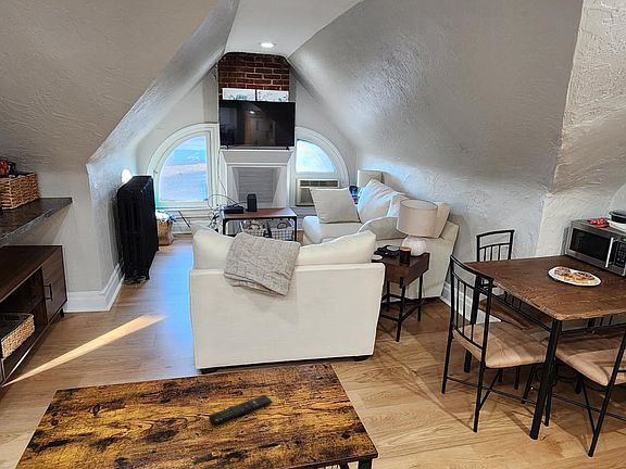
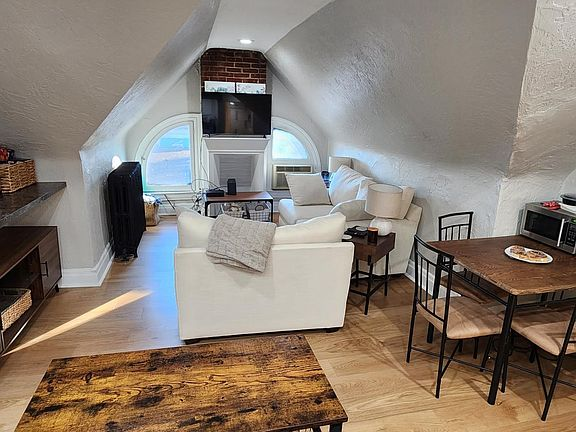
- remote control [208,394,273,426]
